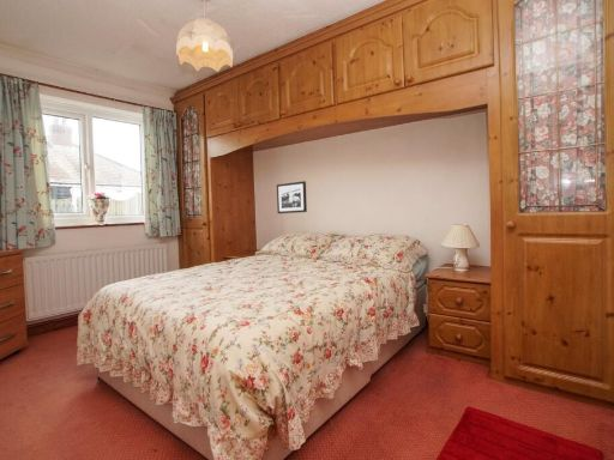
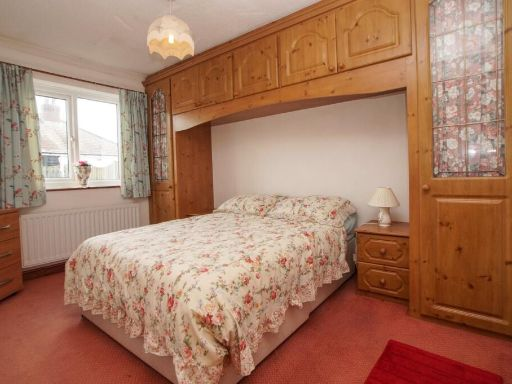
- picture frame [276,180,308,214]
